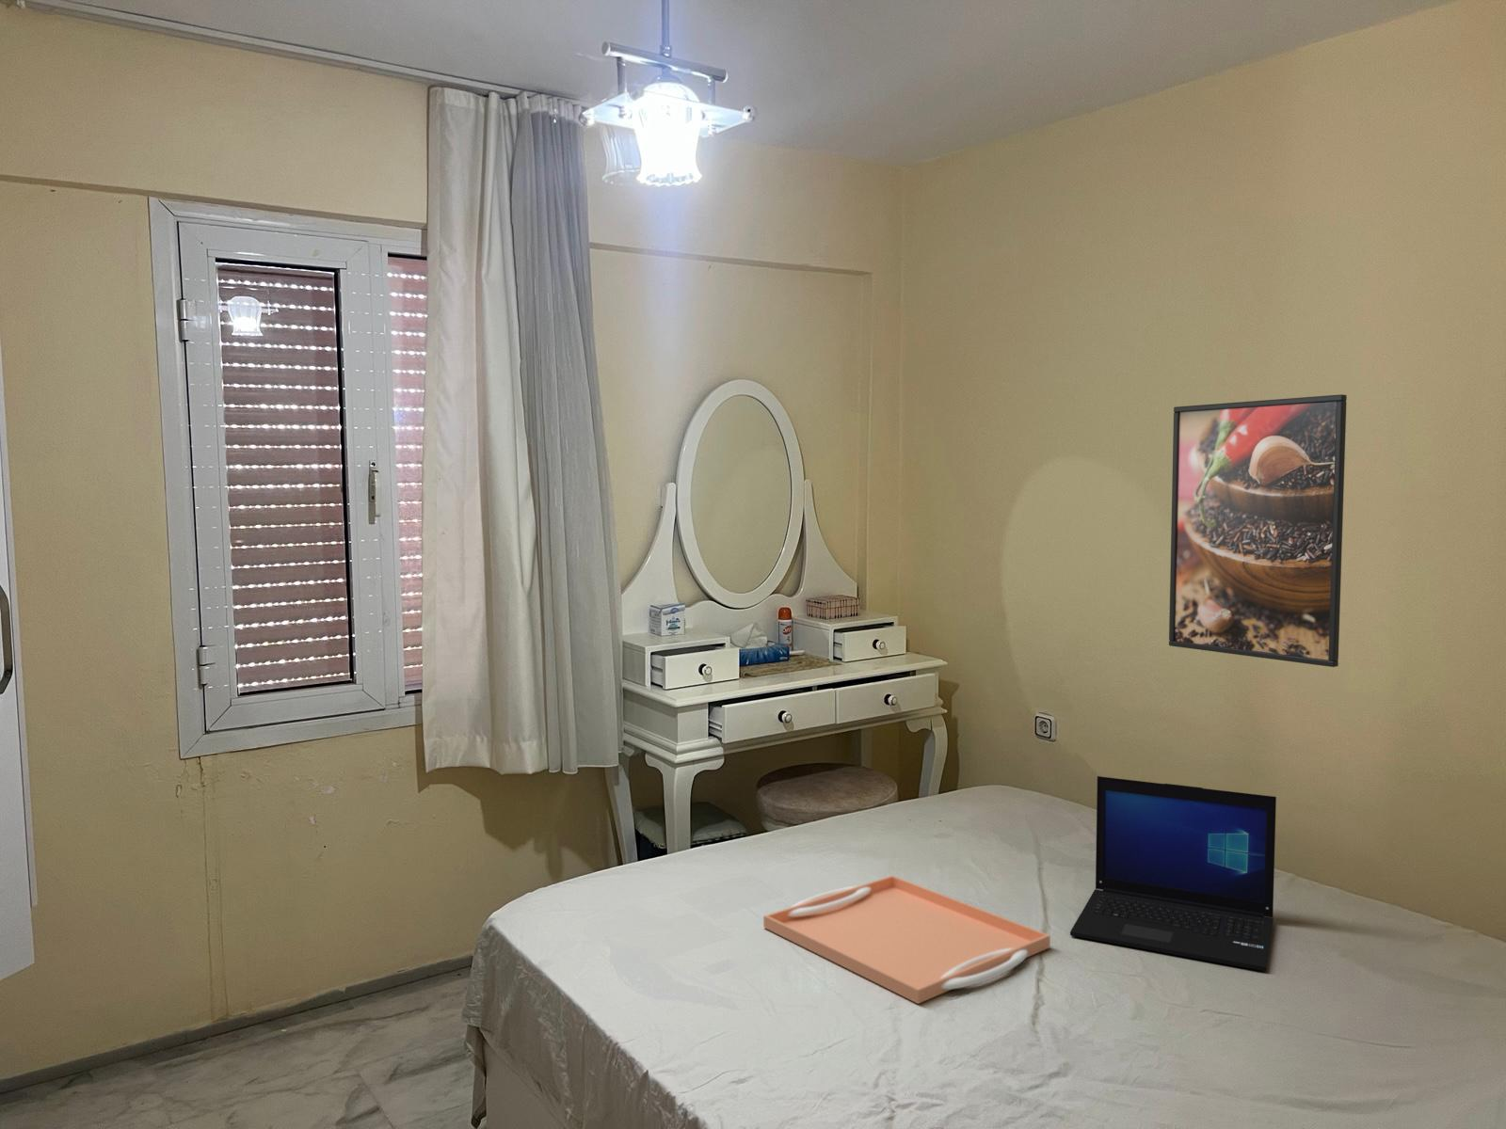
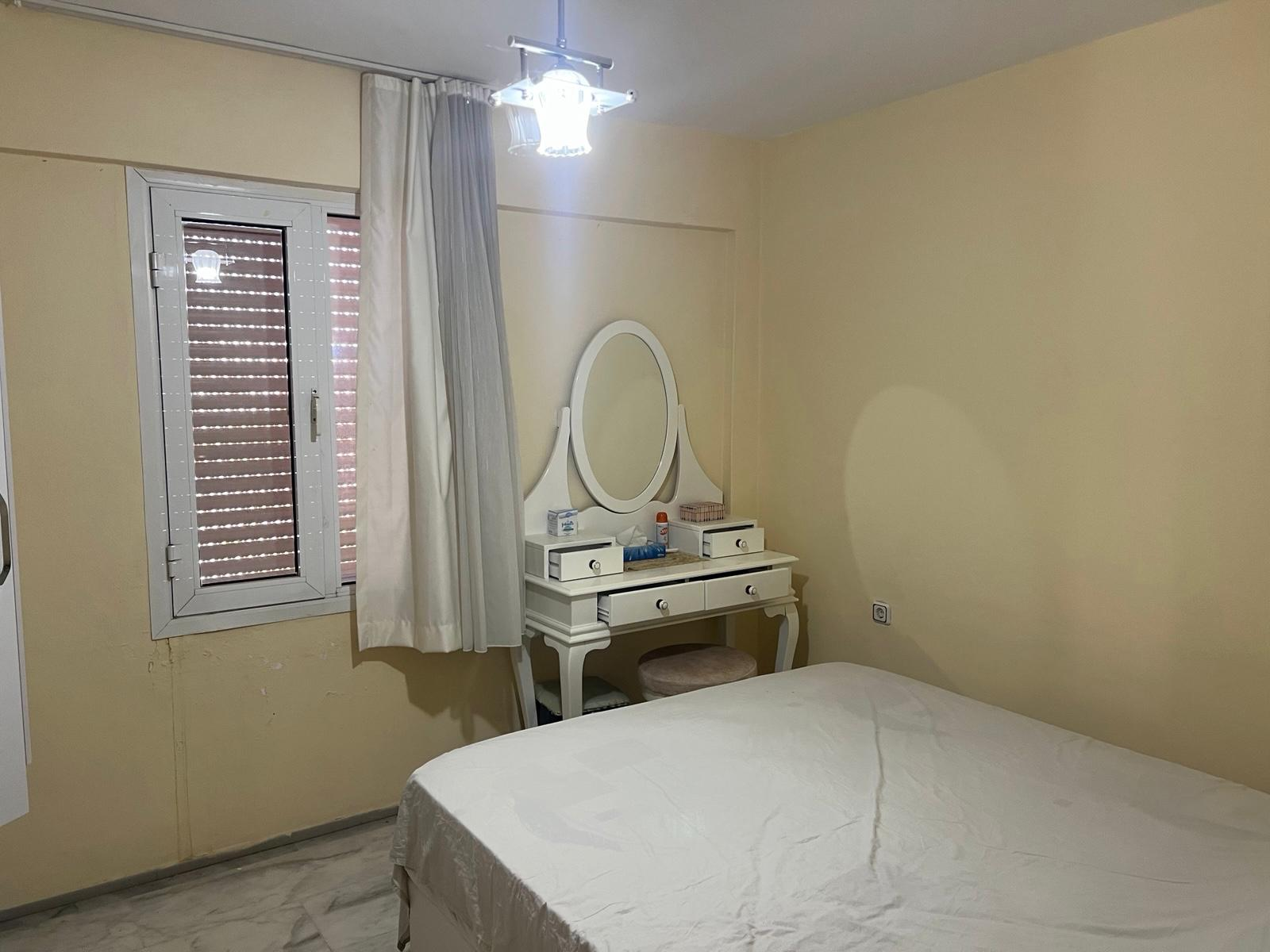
- serving tray [762,874,1052,1004]
- laptop [1070,776,1277,972]
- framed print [1168,394,1348,668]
